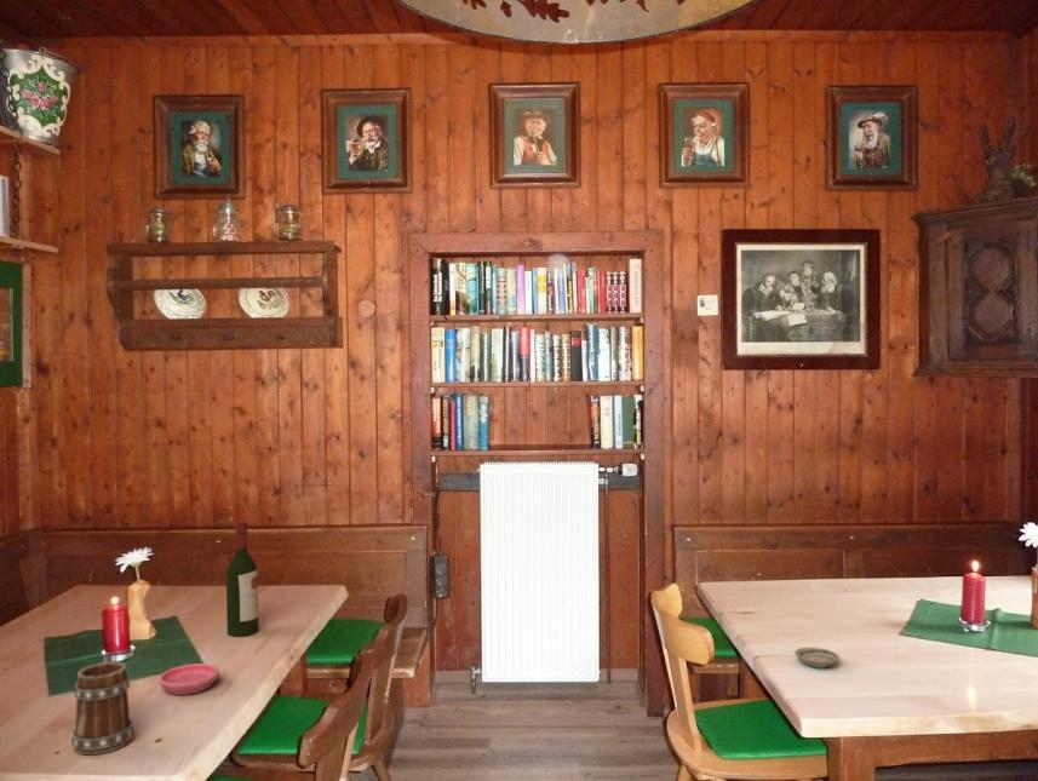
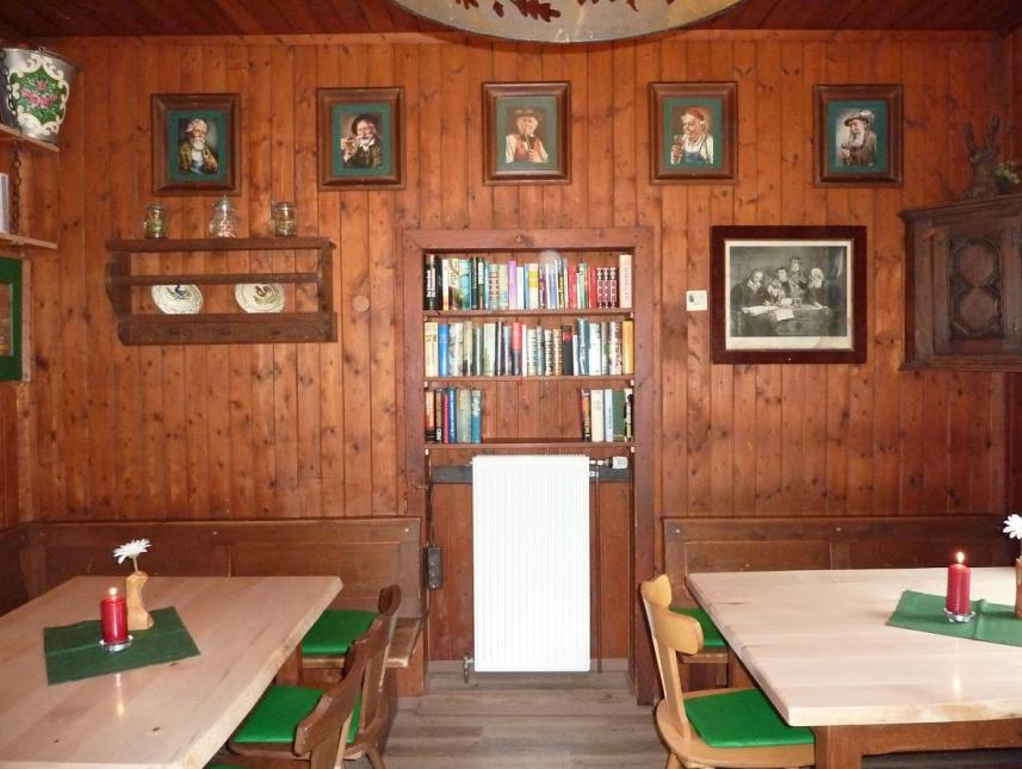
- saucer [157,662,220,696]
- wine bottle [225,521,259,637]
- beer mug [70,655,134,756]
- saucer [793,647,841,670]
